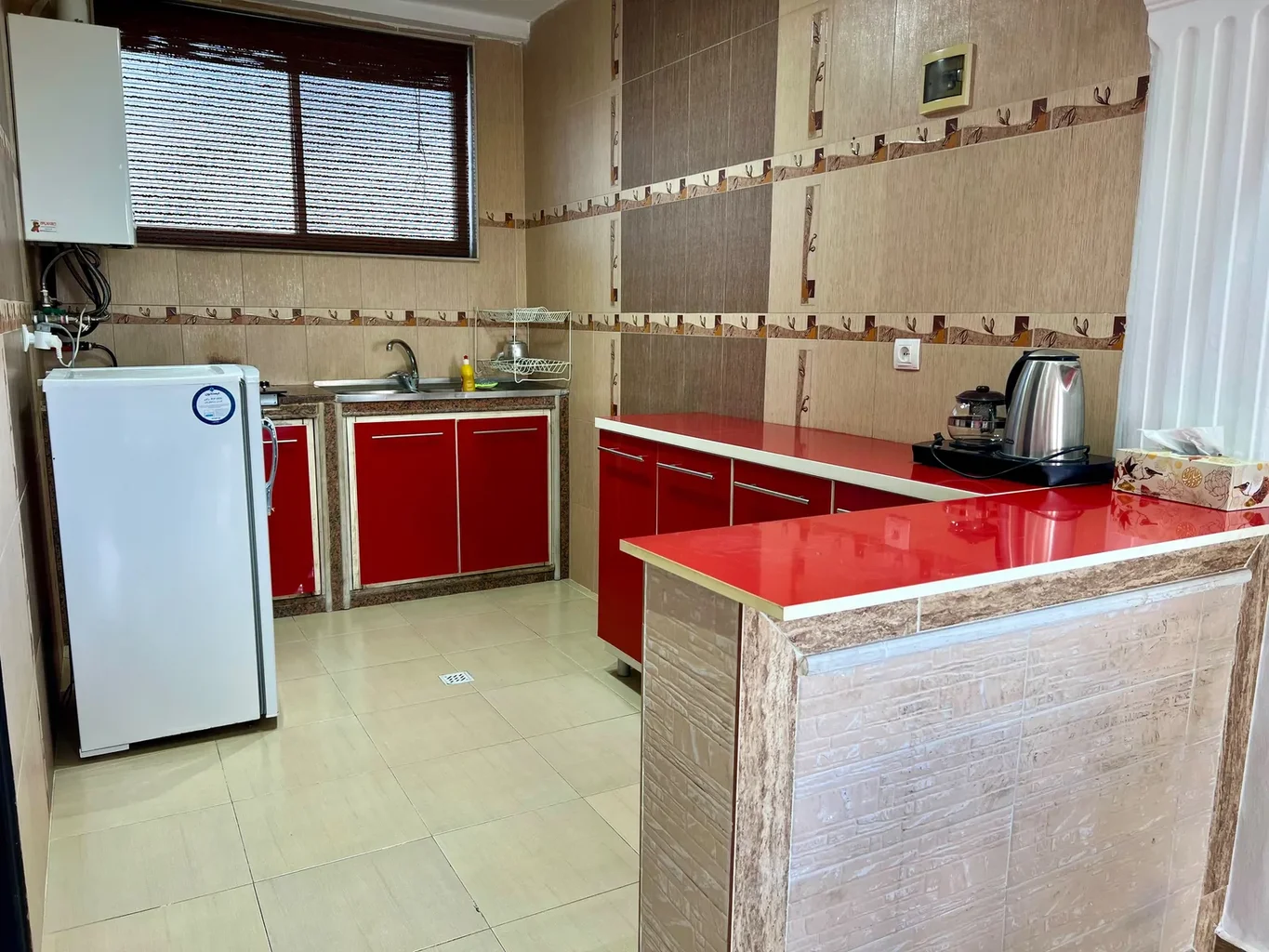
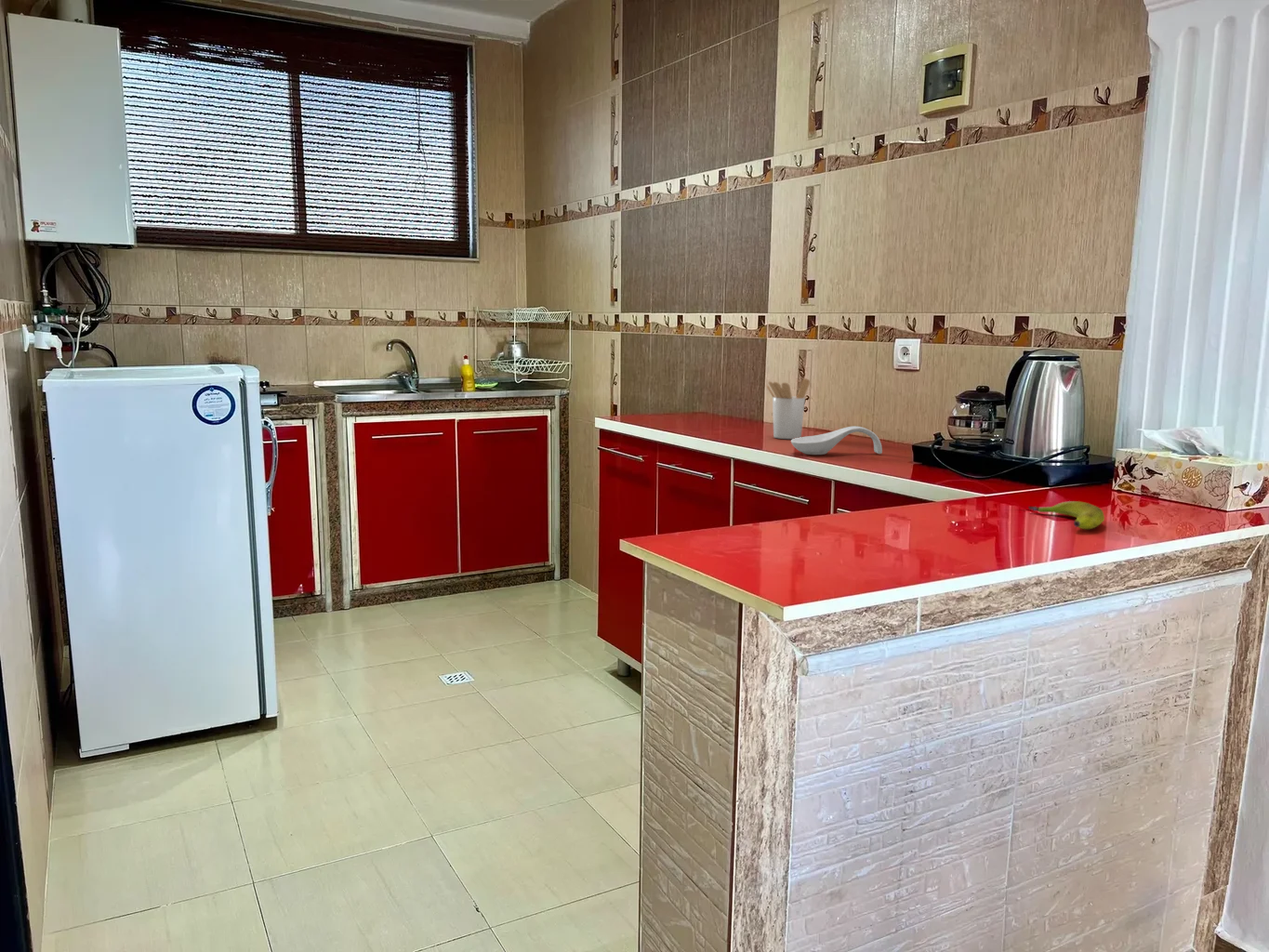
+ banana [1027,500,1105,530]
+ utensil holder [765,377,811,440]
+ spoon rest [790,425,883,456]
